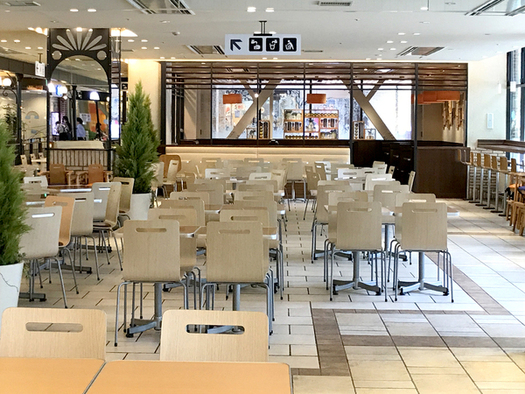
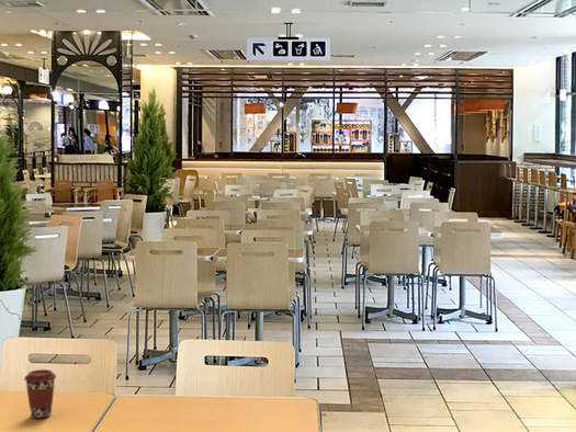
+ coffee cup [23,368,57,420]
